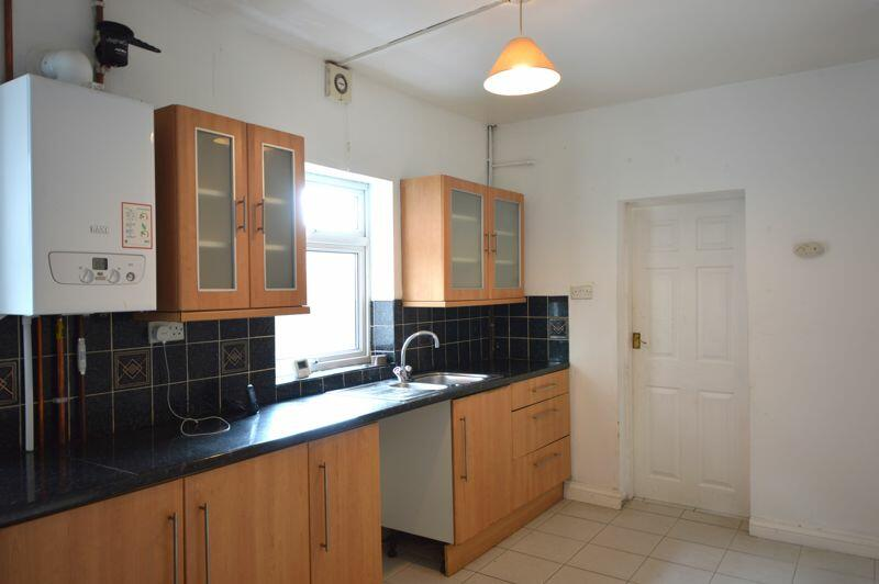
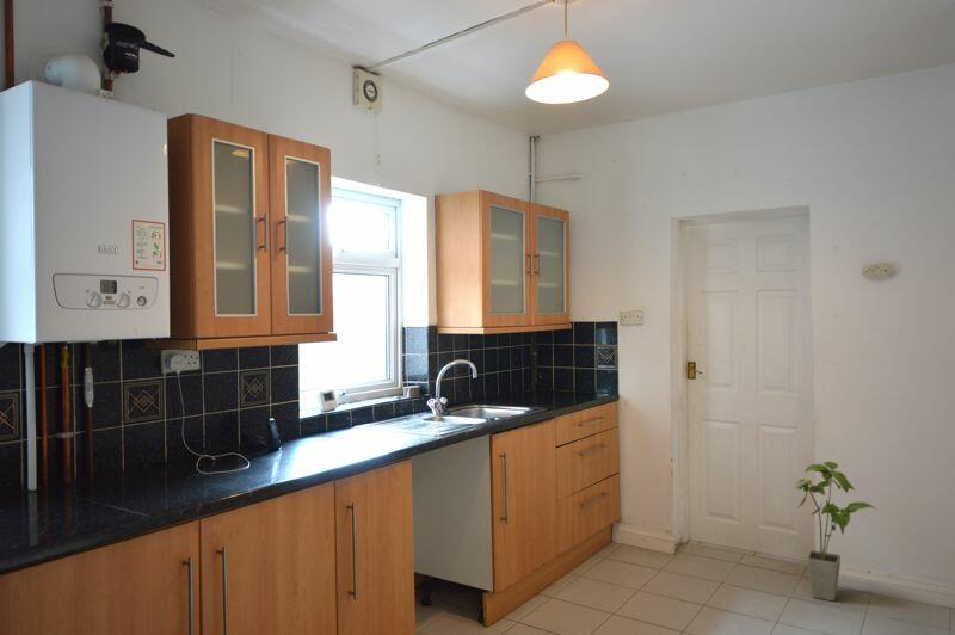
+ house plant [794,461,879,602]
